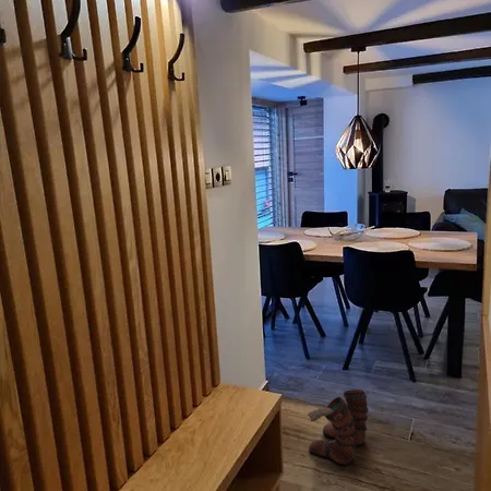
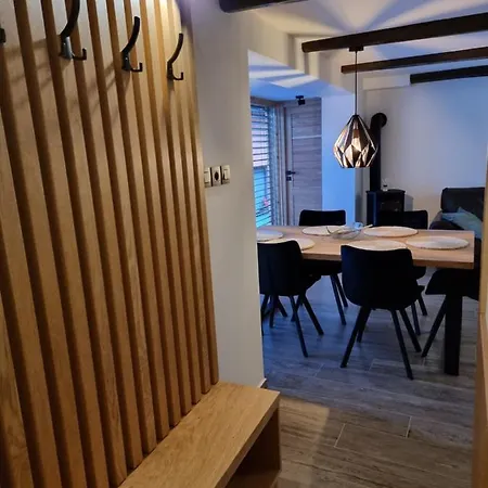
- boots [307,388,370,466]
